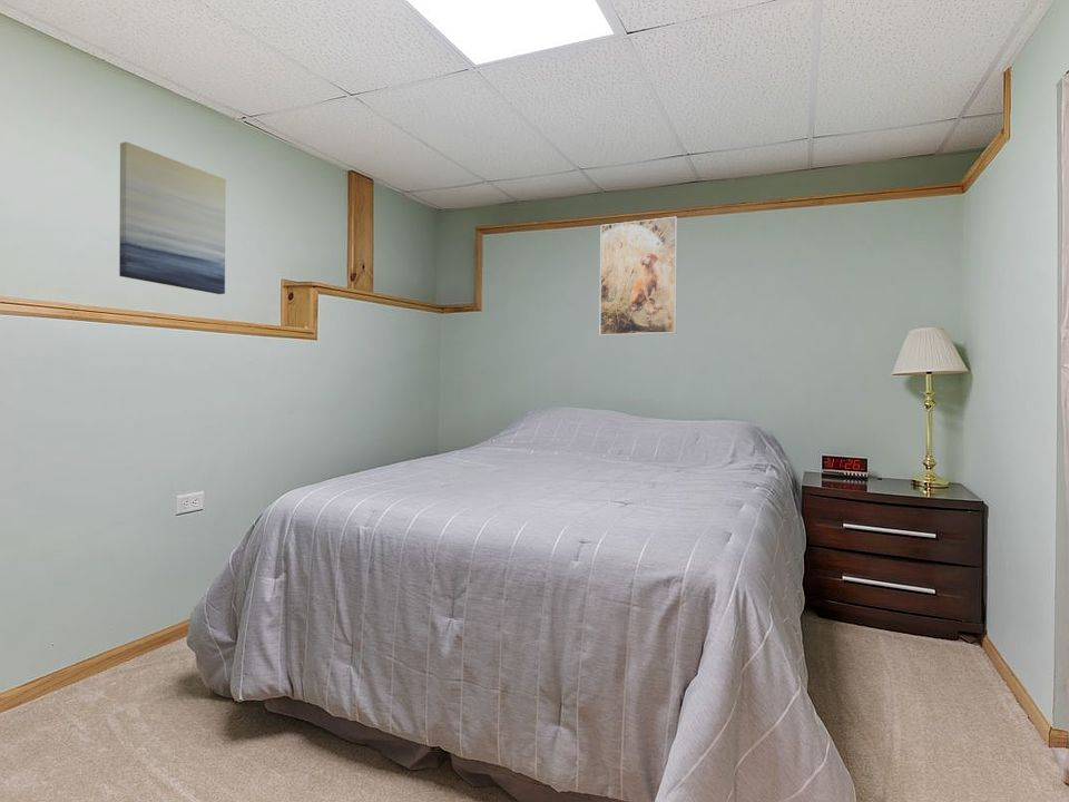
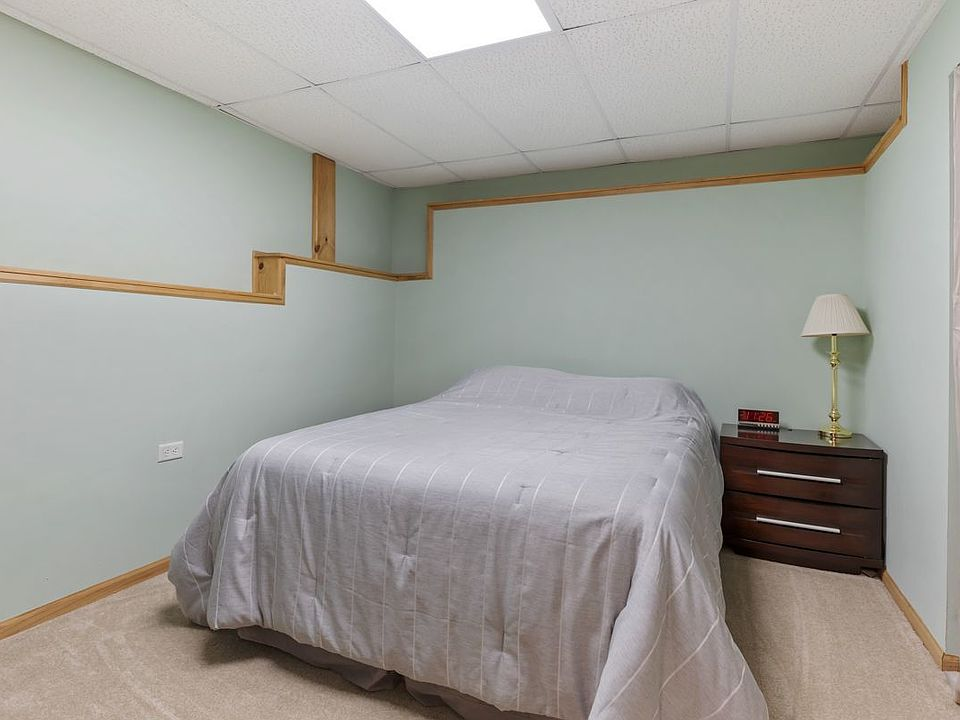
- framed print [599,216,678,336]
- wall art [118,140,226,295]
